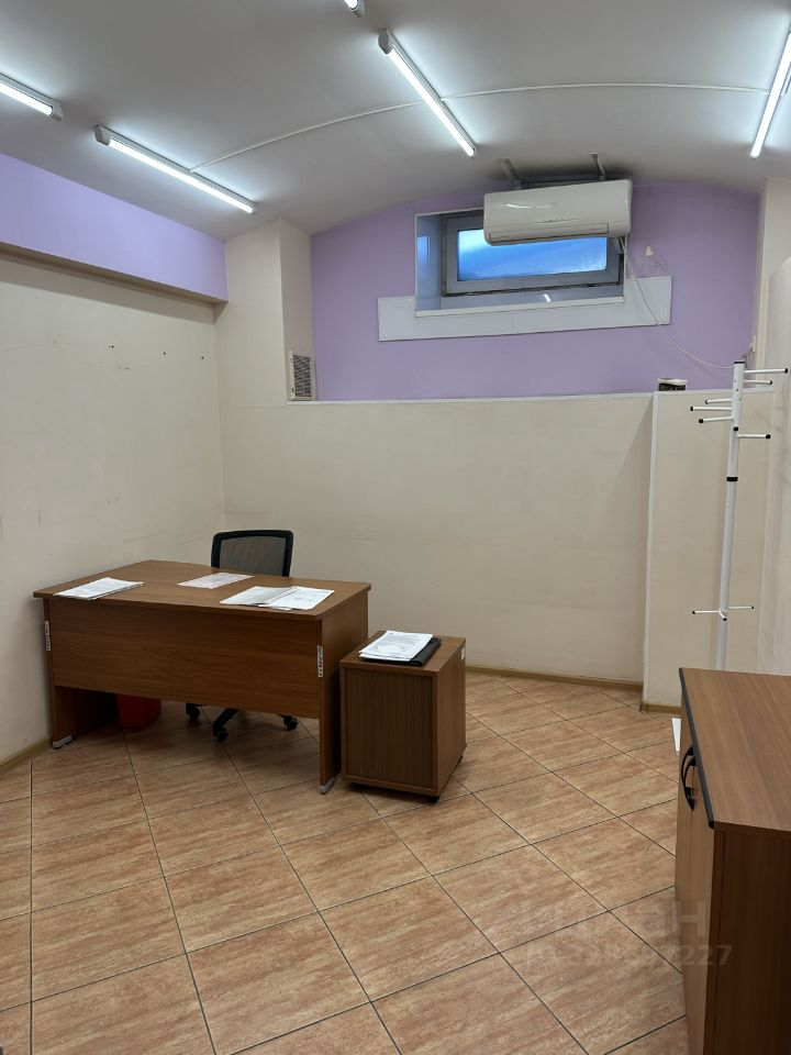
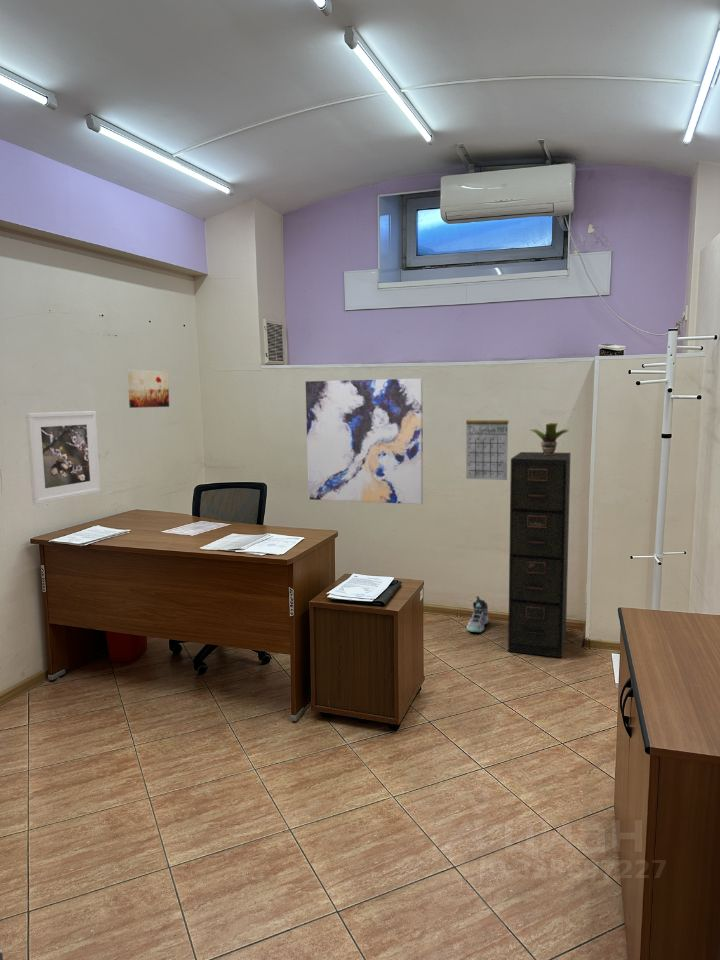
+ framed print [25,410,102,505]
+ potted plant [530,419,569,455]
+ wall art [127,369,170,409]
+ calendar [465,406,510,481]
+ sneaker [466,595,489,633]
+ filing cabinet [507,451,572,659]
+ wall art [305,378,424,505]
